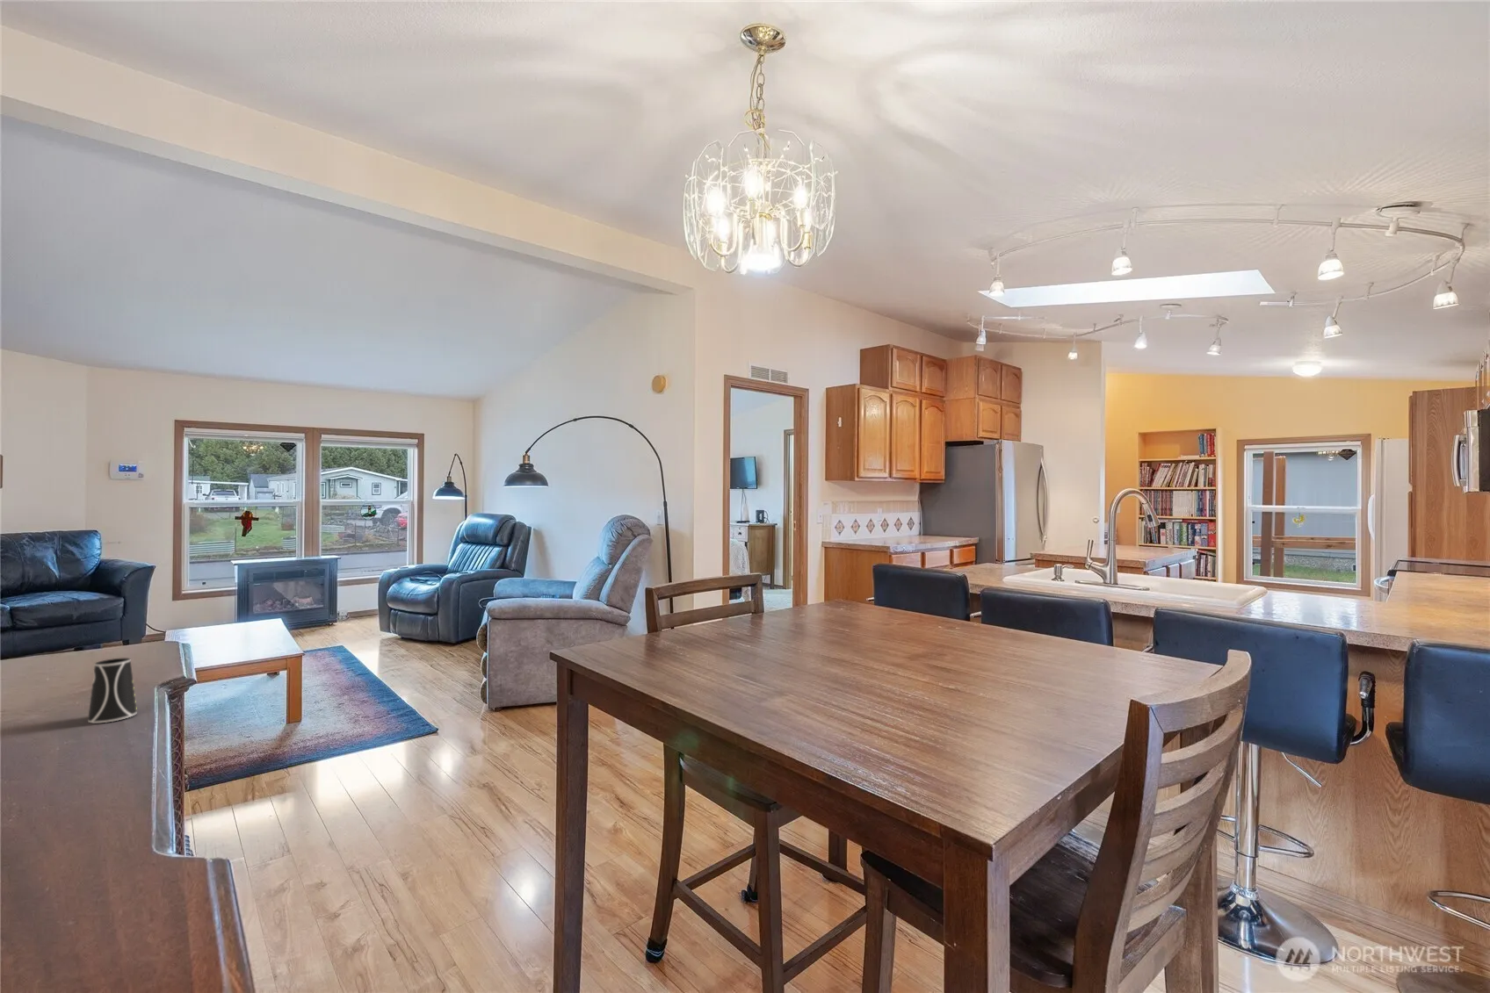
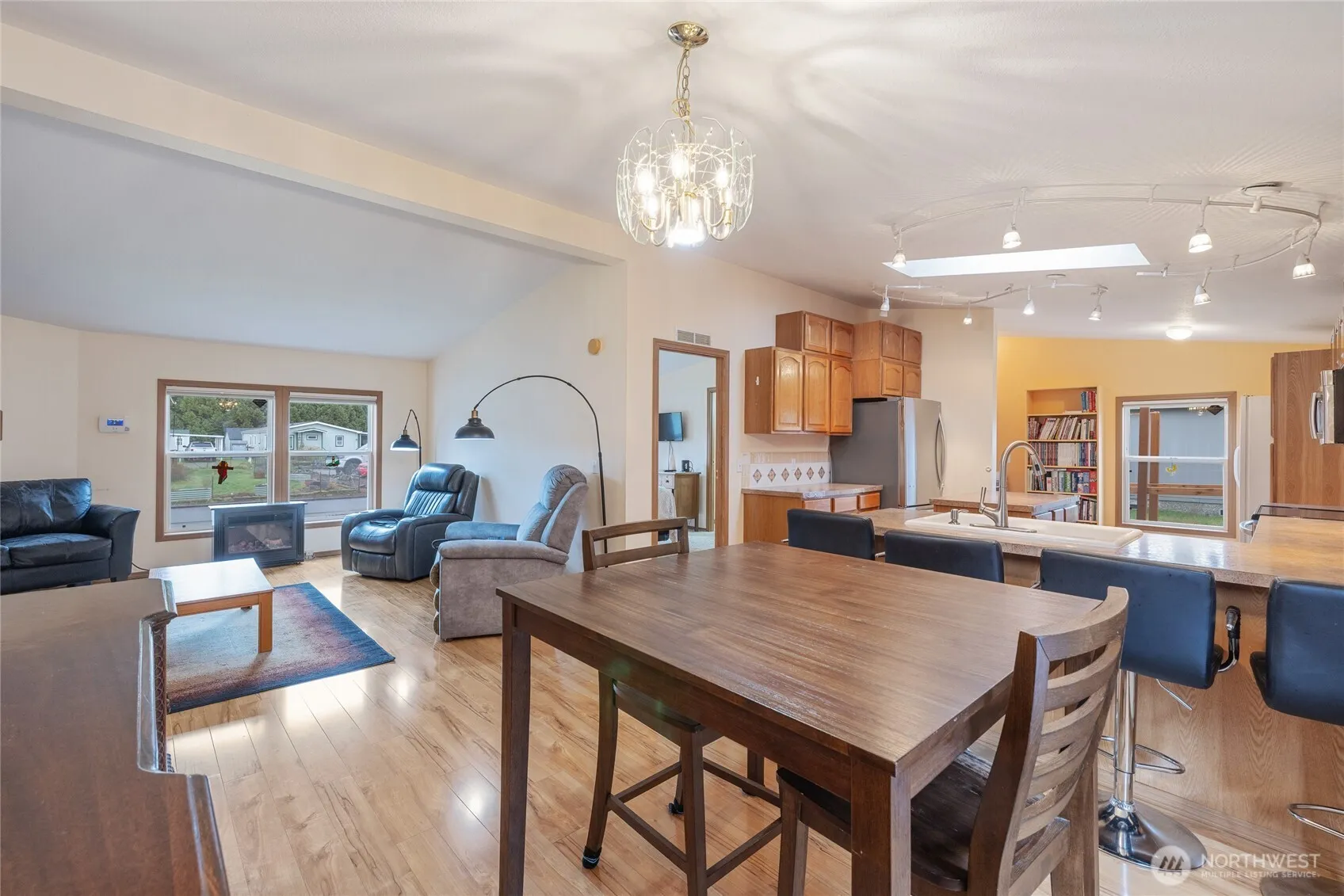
- cup [86,657,137,724]
